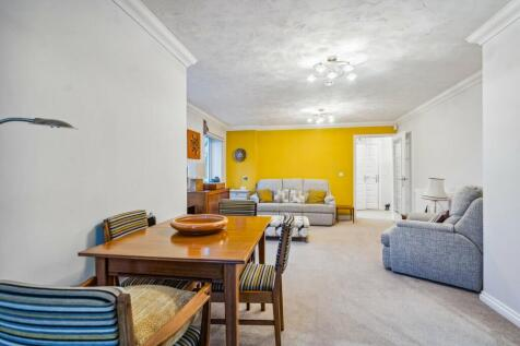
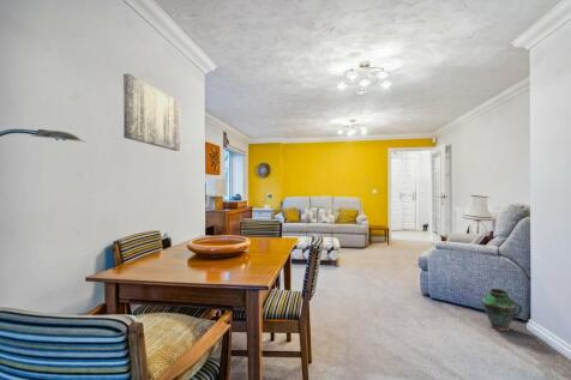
+ vase [481,288,523,332]
+ wall art [122,72,181,152]
